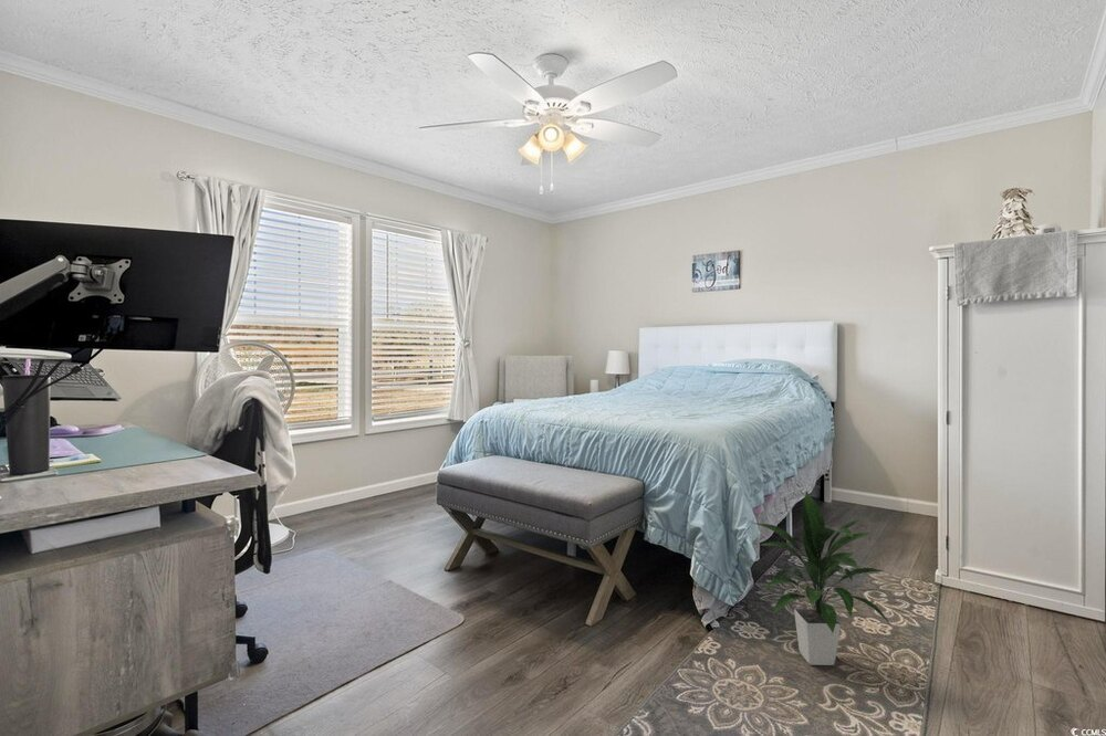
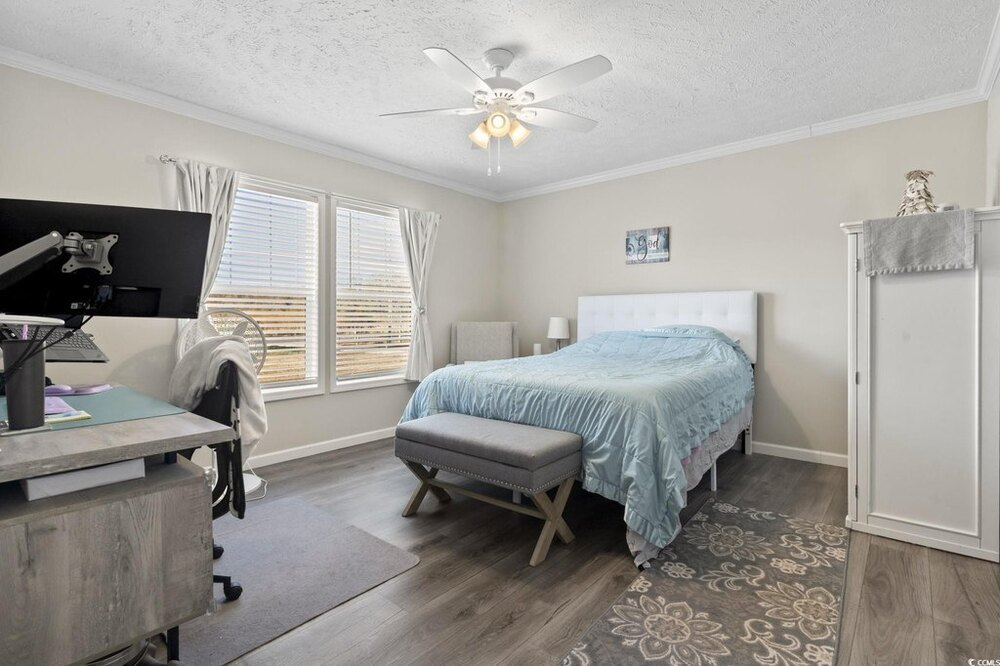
- indoor plant [752,490,895,666]
